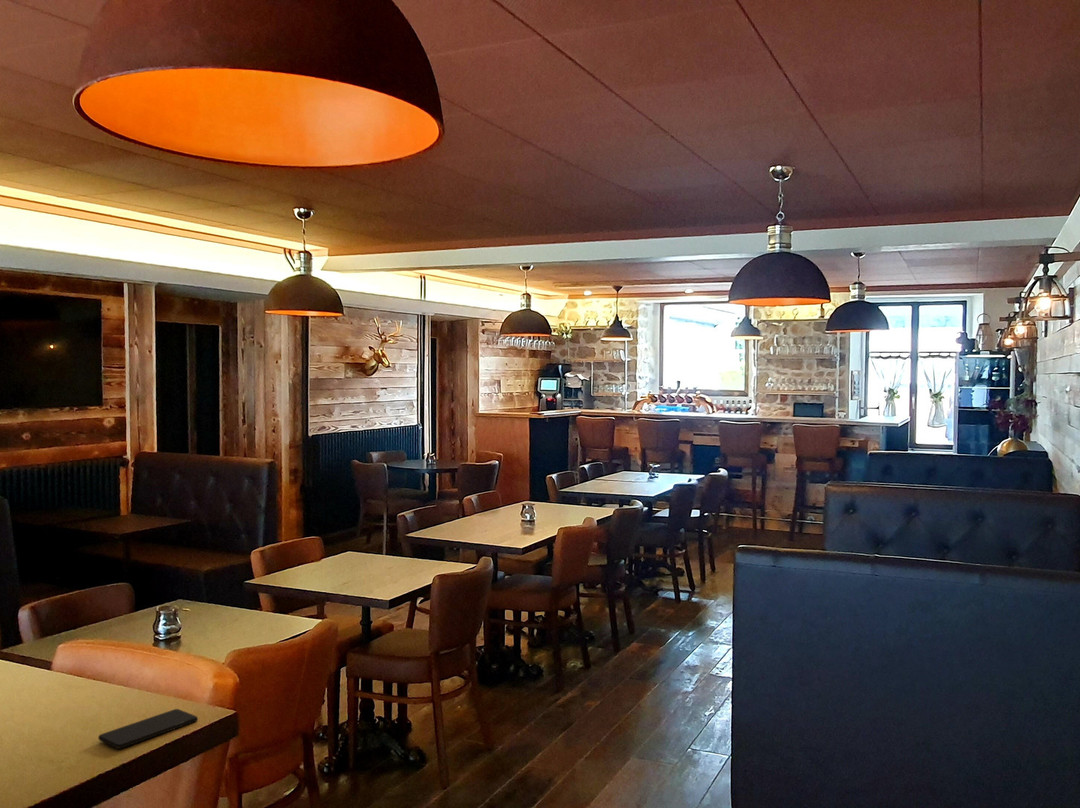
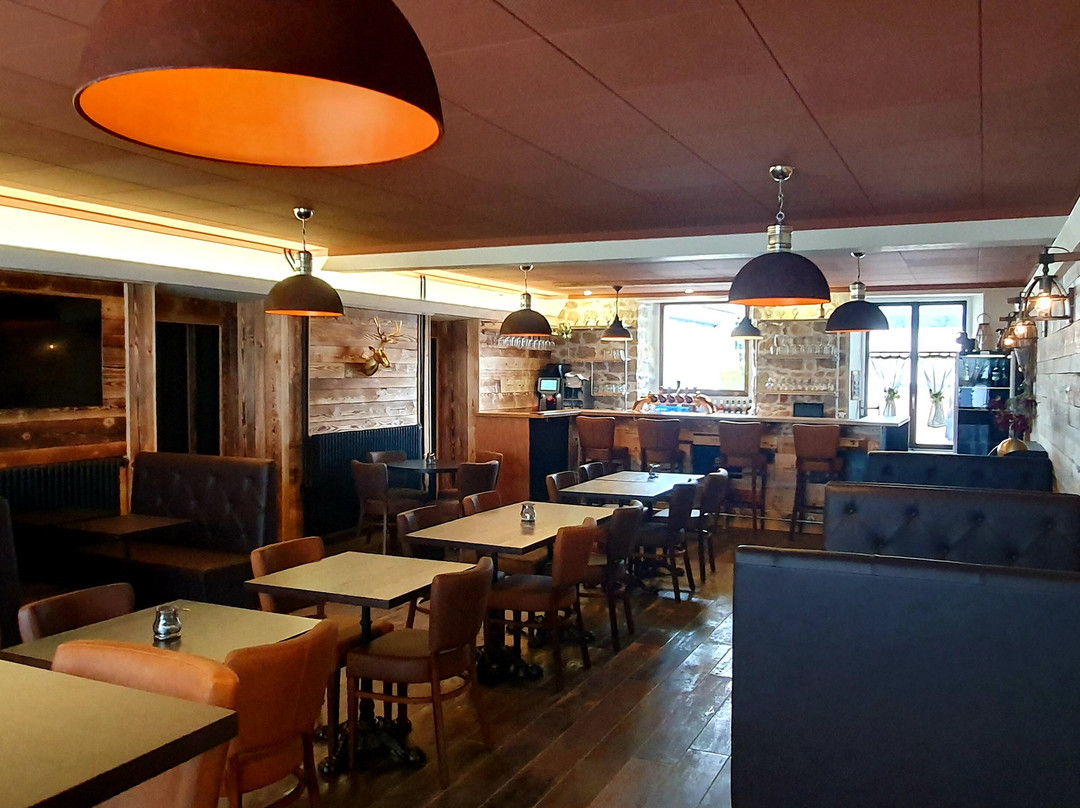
- smartphone [97,708,199,750]
